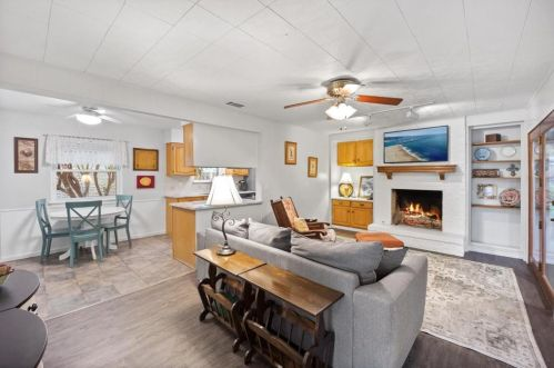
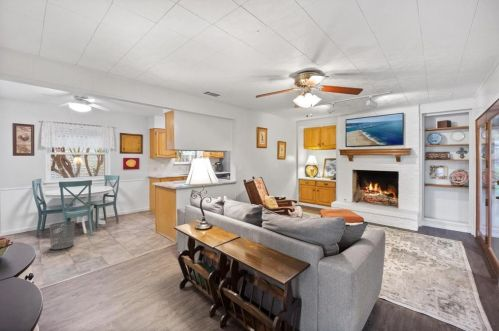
+ waste bin [49,220,76,250]
